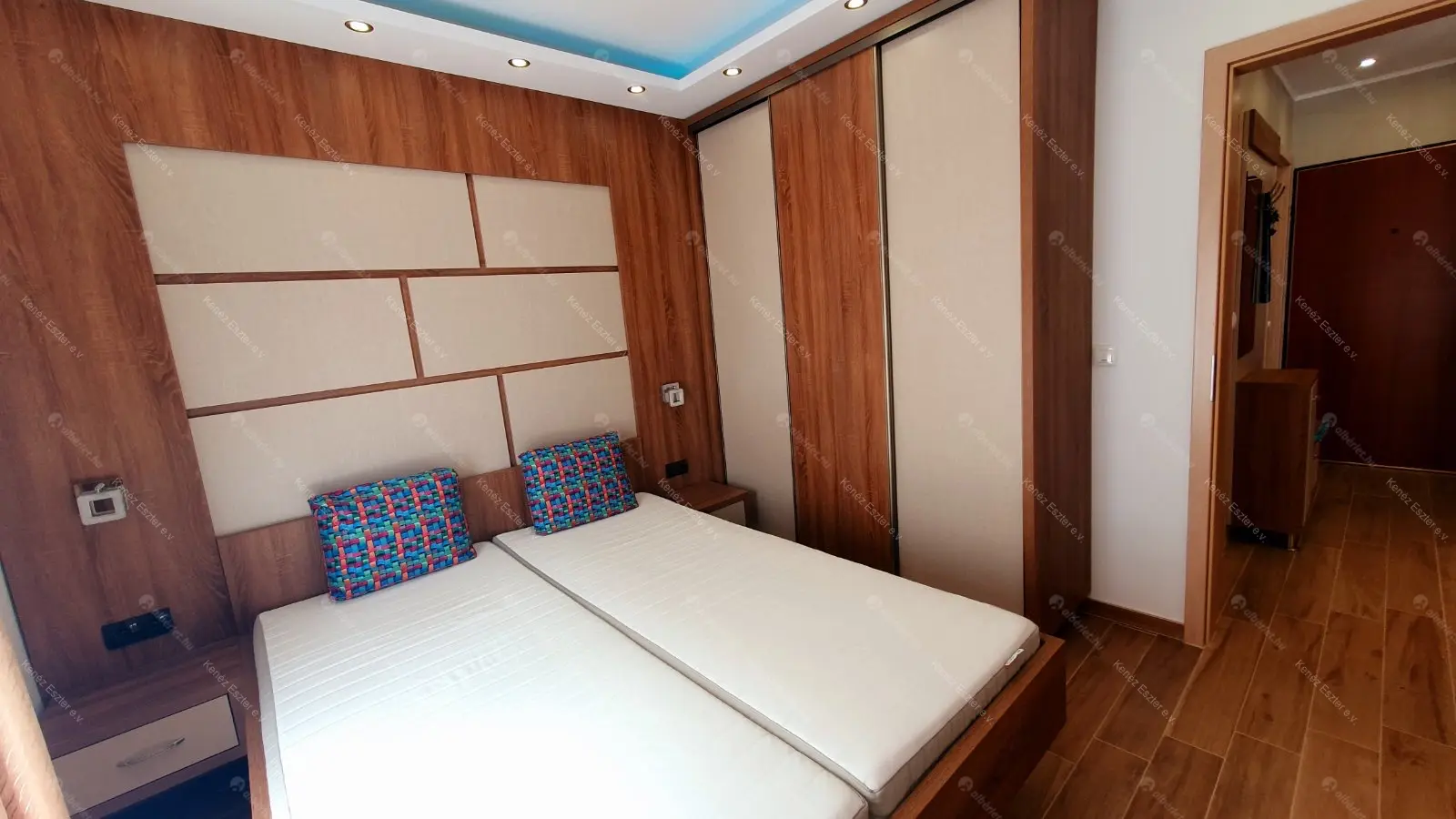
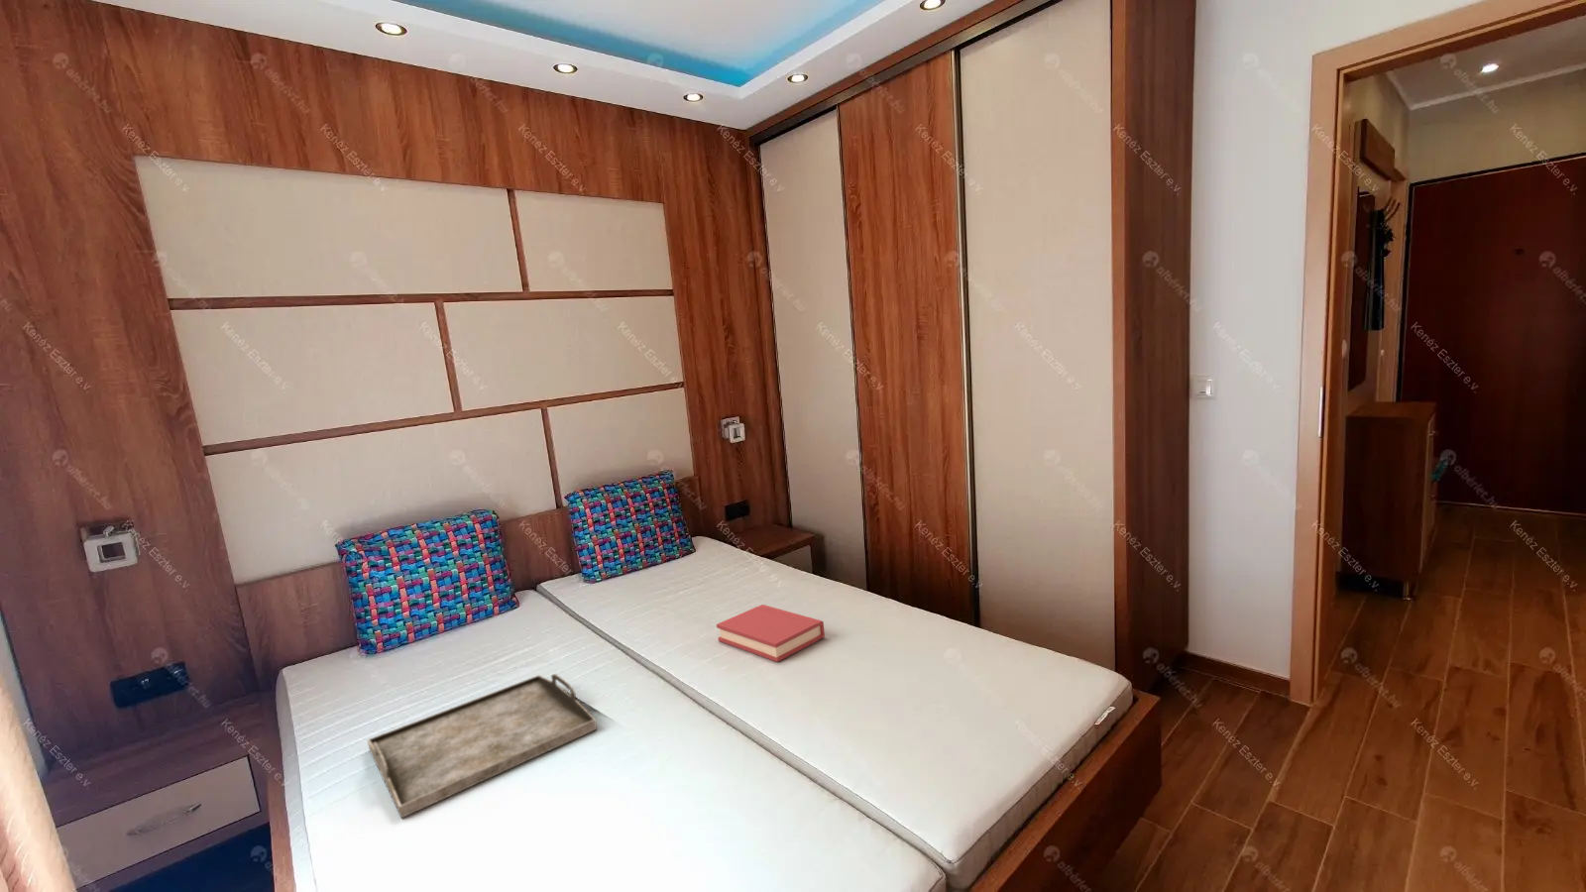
+ serving tray [367,673,599,819]
+ hardback book [716,603,826,663]
